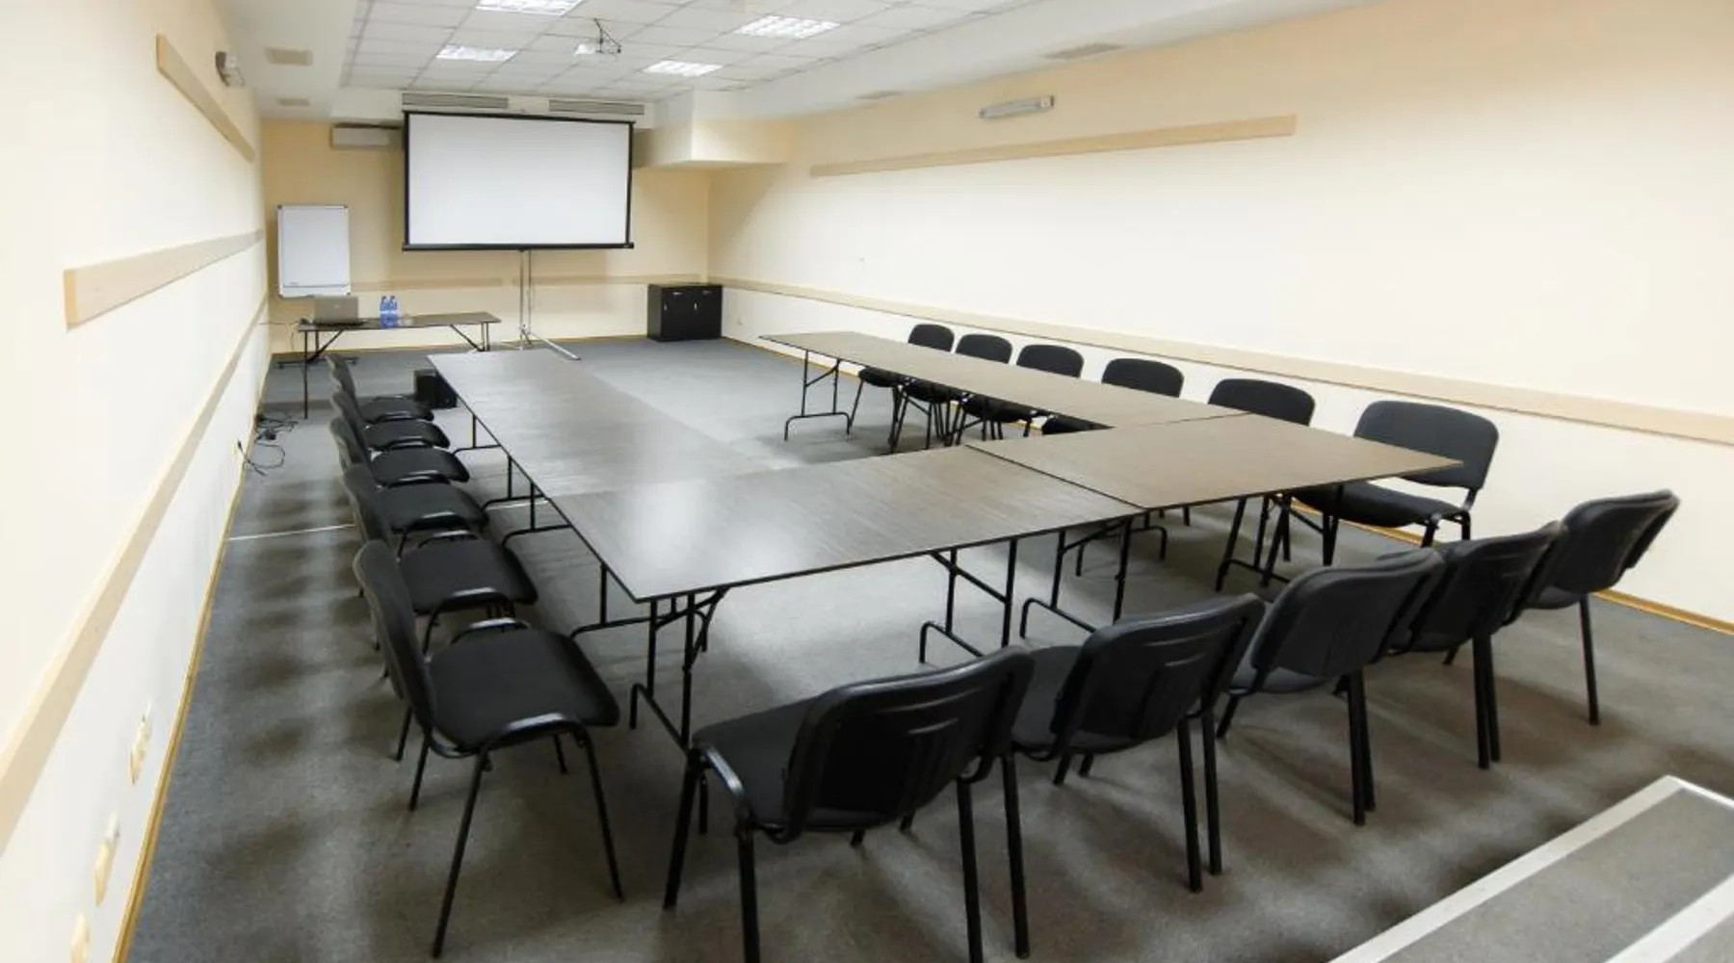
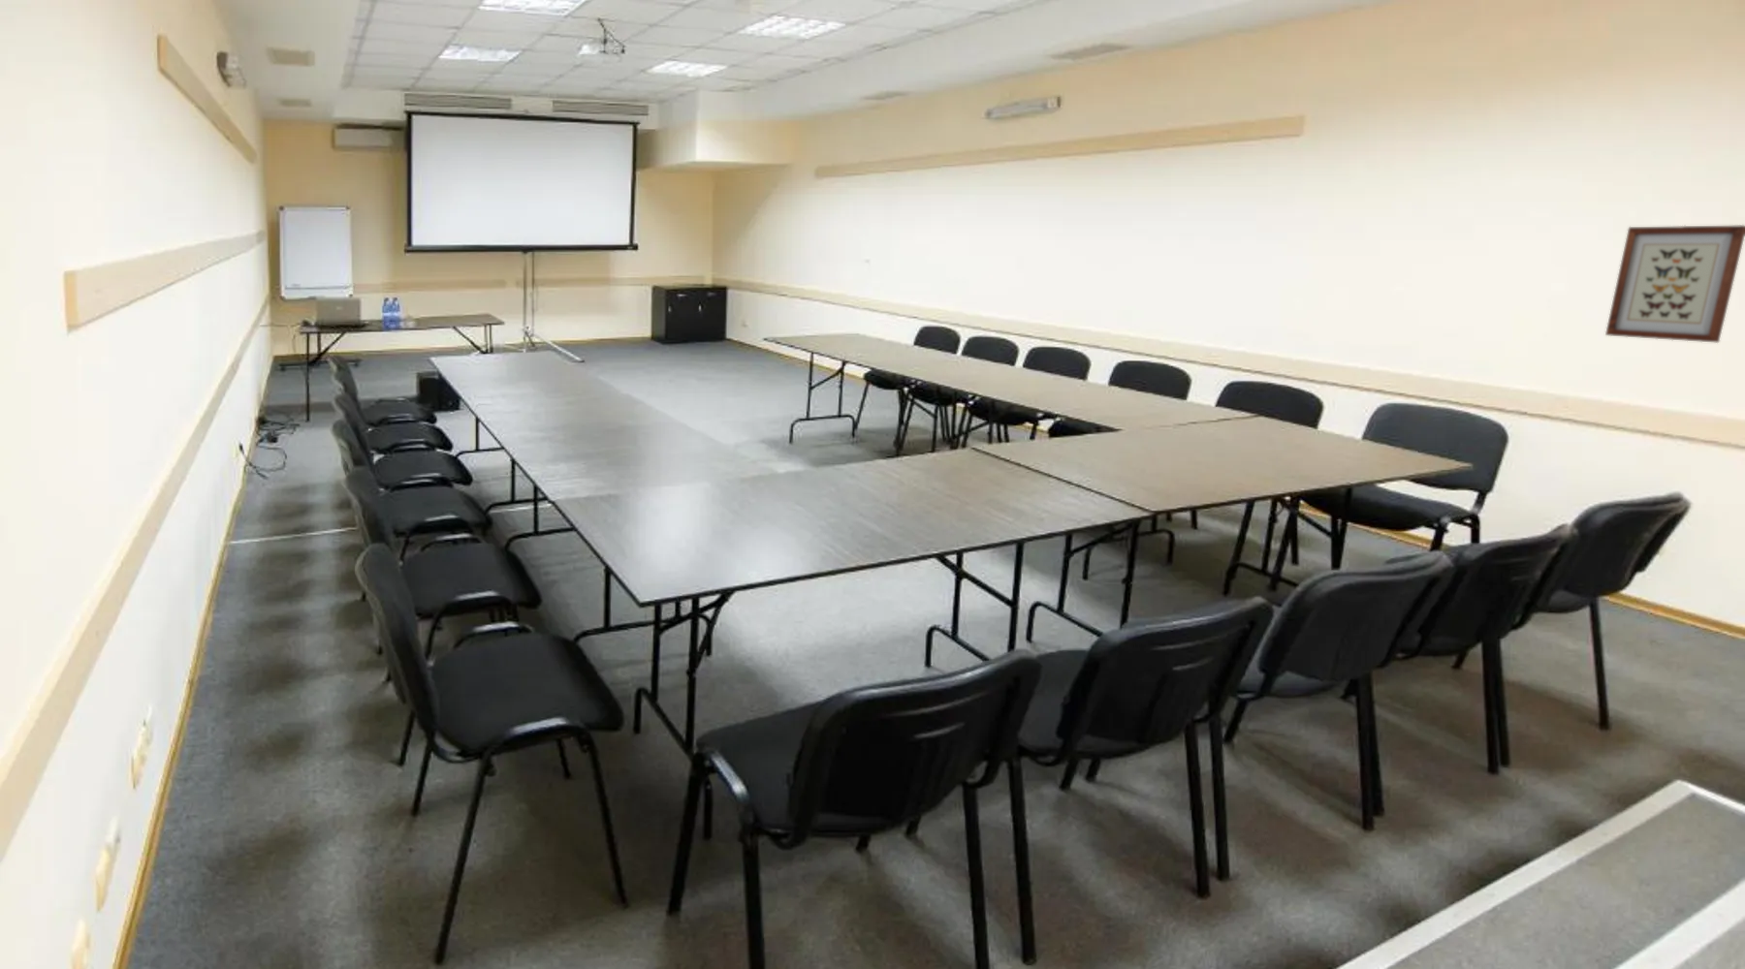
+ wall art [1604,224,1745,344]
